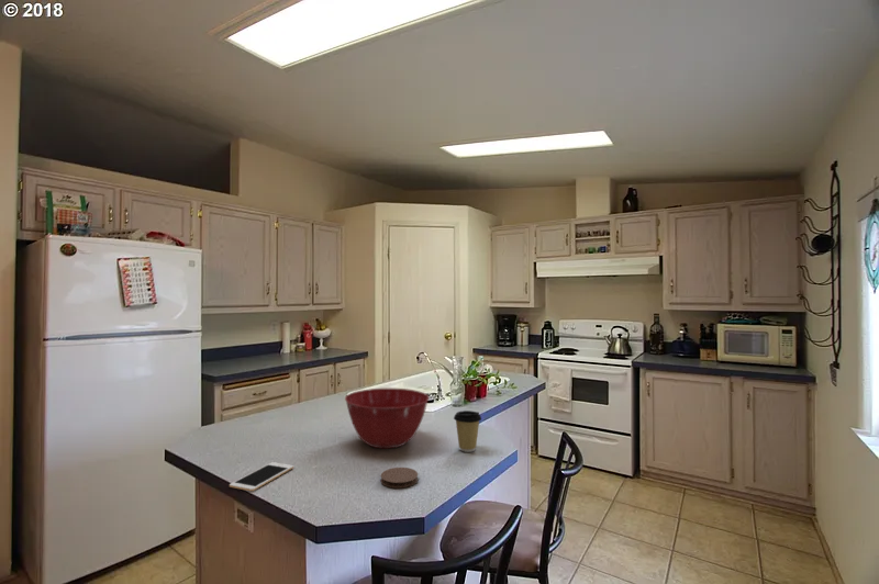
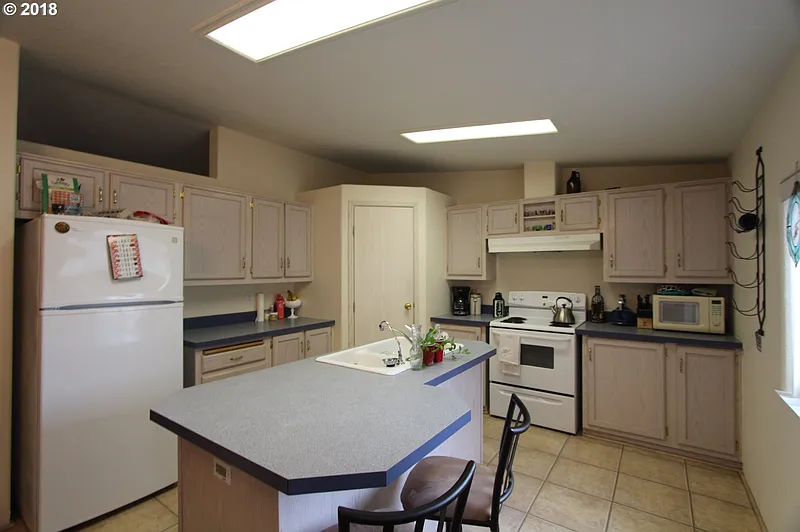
- coaster [380,467,419,490]
- mixing bowl [344,388,431,449]
- cell phone [229,461,294,492]
- coffee cup [453,409,482,453]
